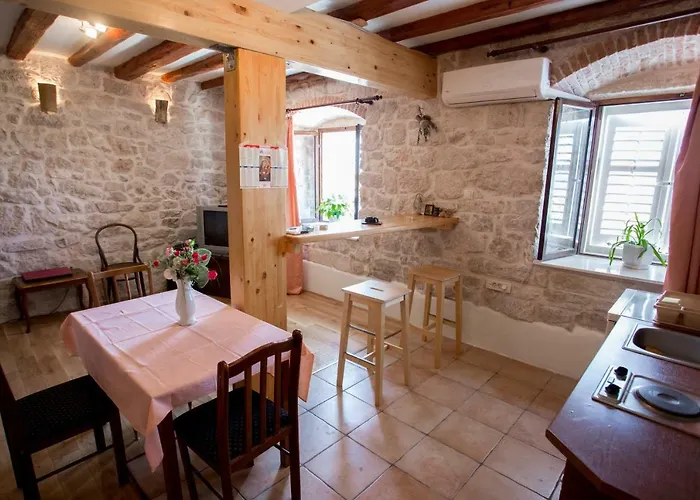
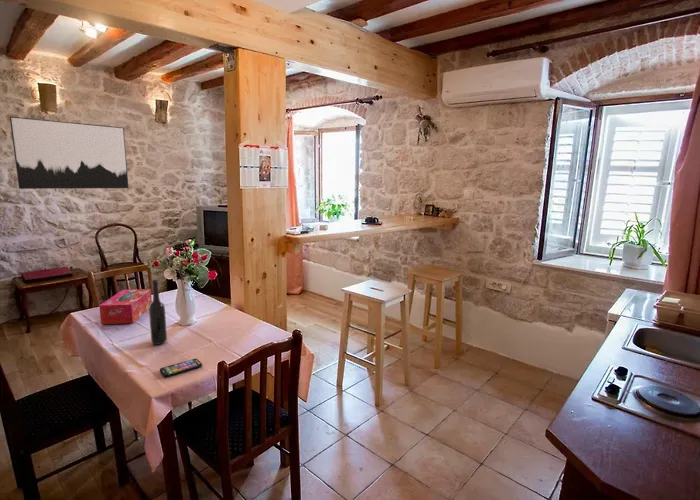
+ bottle [148,279,168,346]
+ wall art [9,116,130,190]
+ tissue box [99,288,153,325]
+ smartphone [159,358,203,378]
